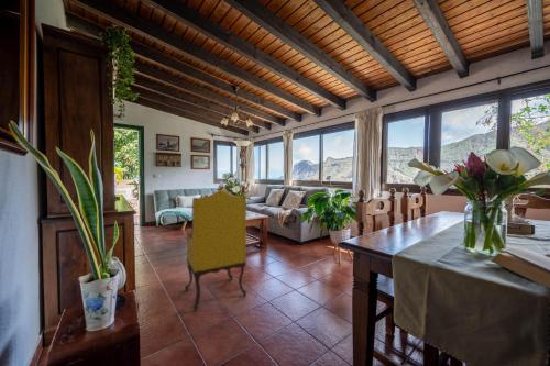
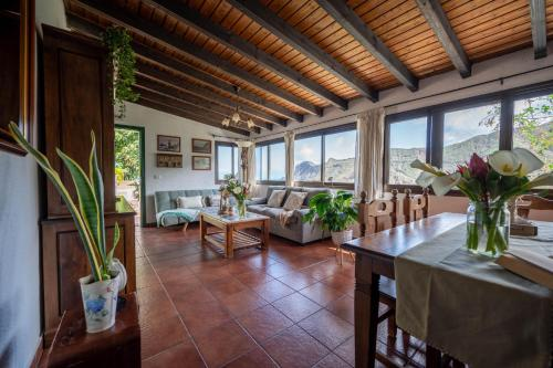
- armchair [184,189,248,312]
